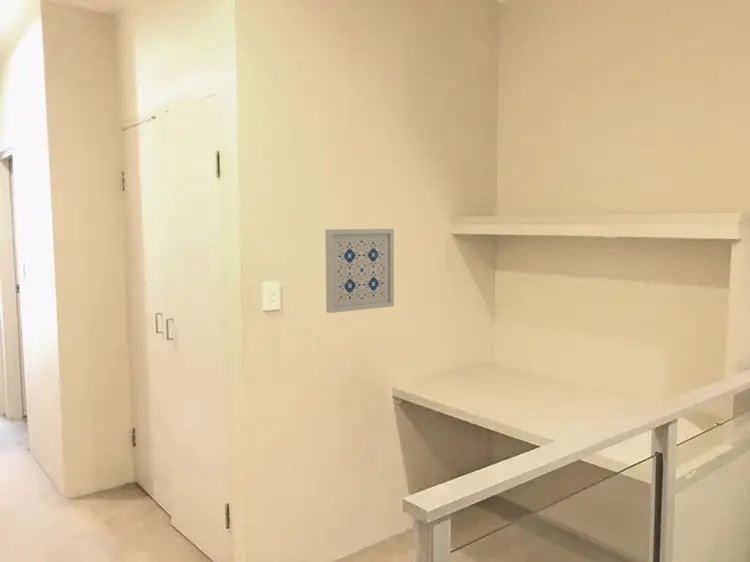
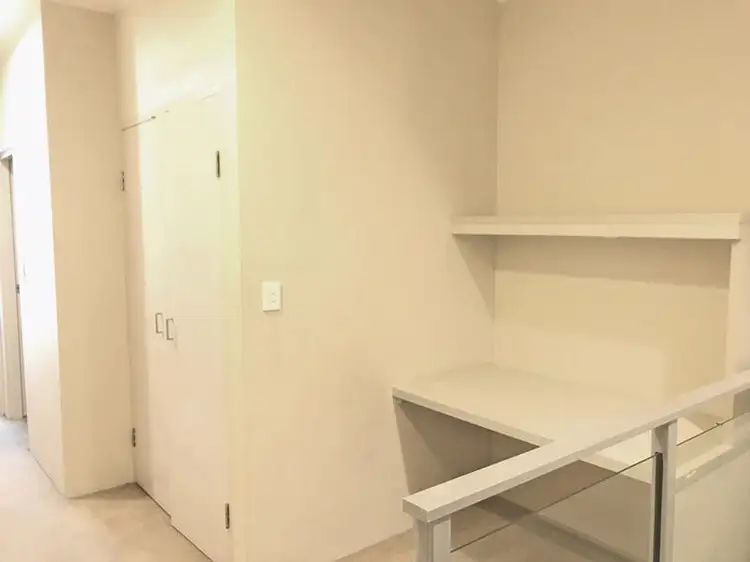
- wall art [324,228,395,314]
